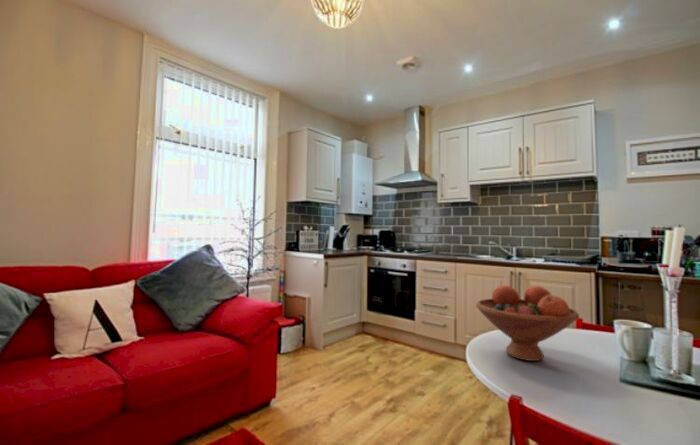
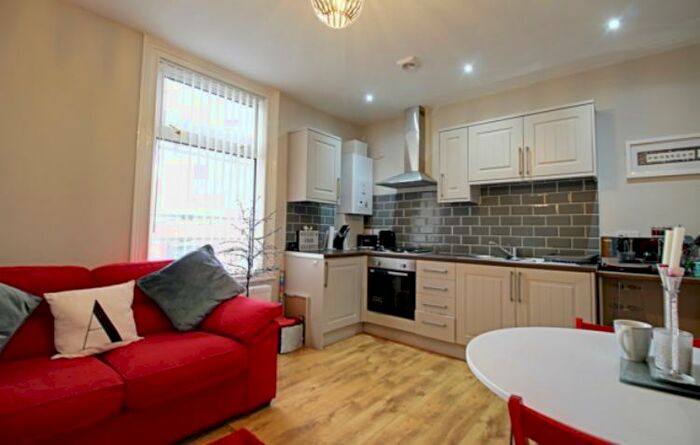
- fruit bowl [475,284,580,362]
